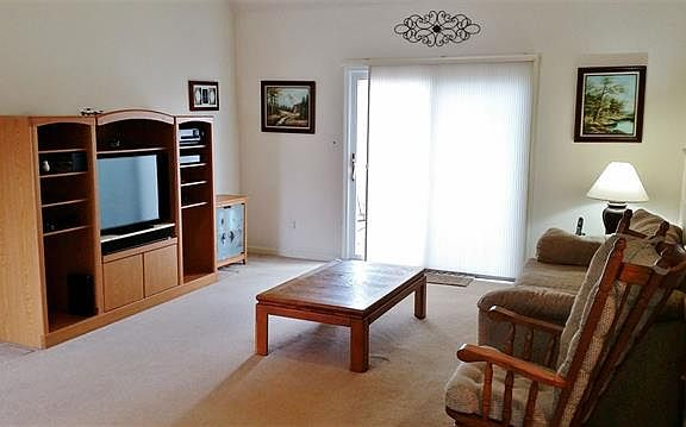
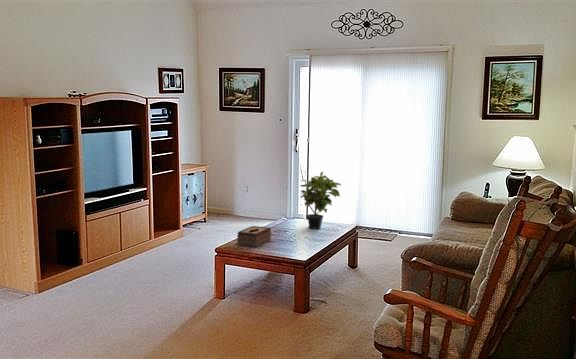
+ potted plant [299,171,342,230]
+ tissue box [236,225,272,248]
